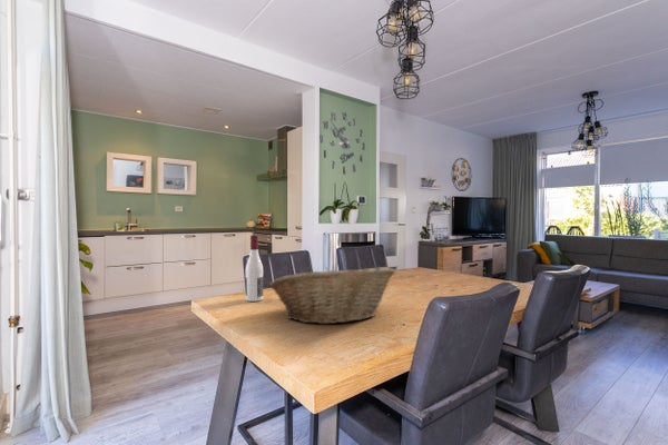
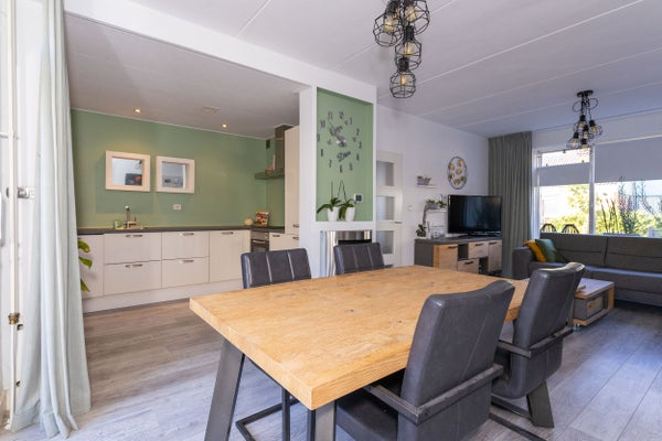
- fruit basket [268,266,396,325]
- alcohol [244,234,264,303]
